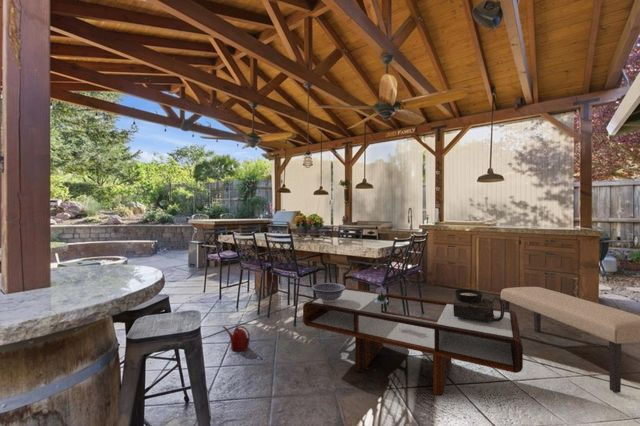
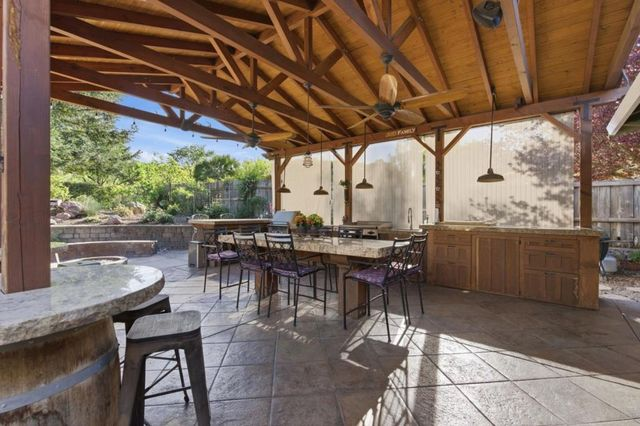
- coffee table [302,287,524,397]
- lantern [453,288,504,322]
- bench [500,286,640,394]
- decorative bowl [311,282,347,302]
- watering can [222,325,251,352]
- flowering plant [372,286,389,305]
